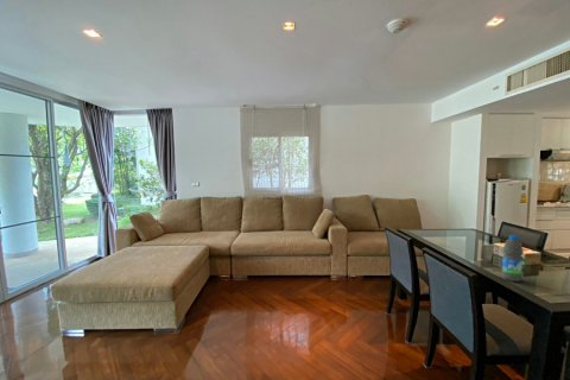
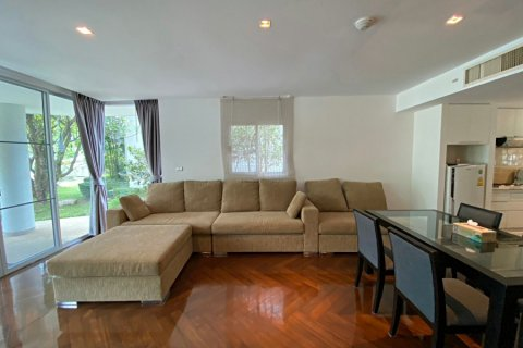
- water bottle [500,234,525,283]
